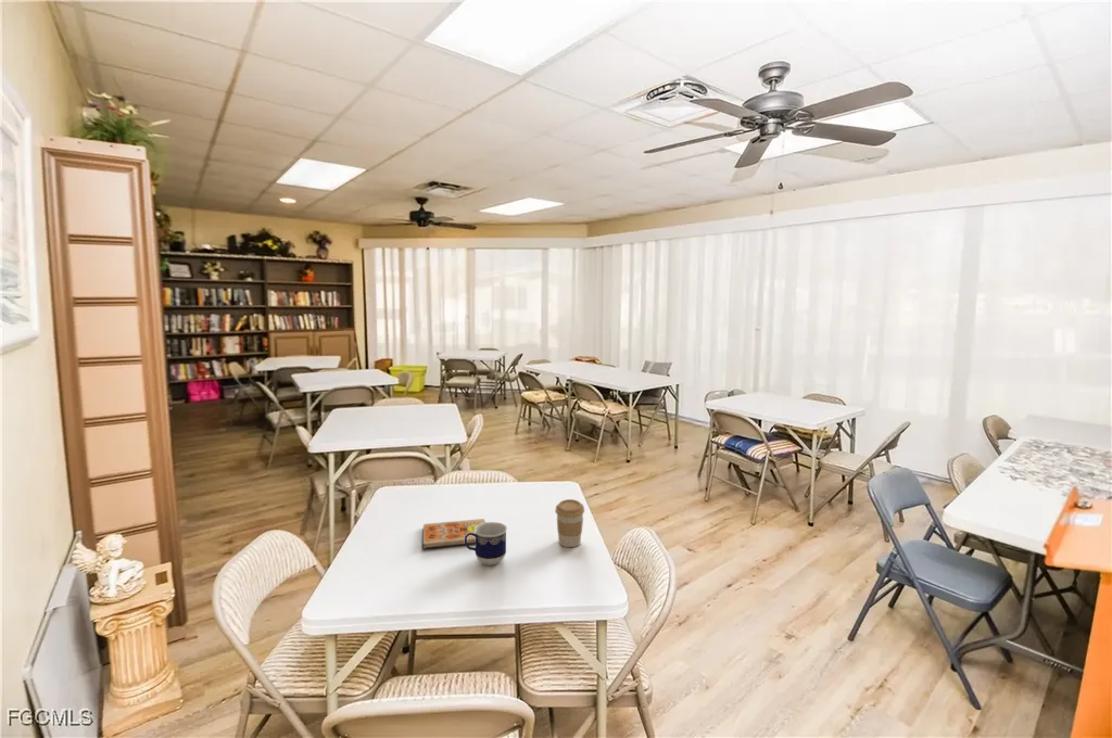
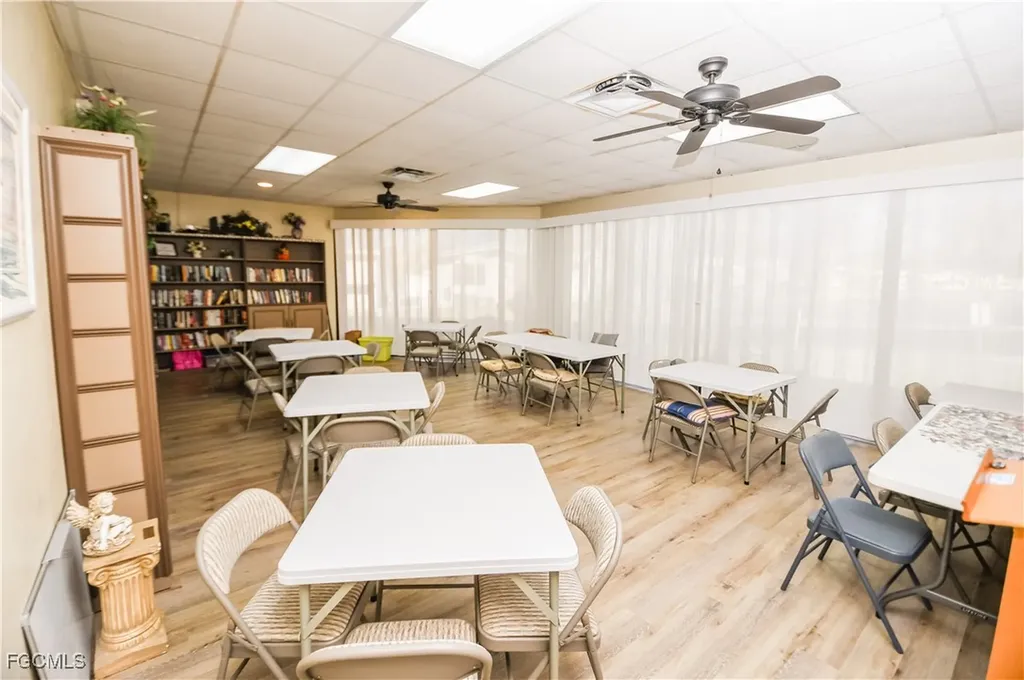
- coffee cup [554,498,585,548]
- notebook [421,518,486,549]
- cup [465,521,508,567]
